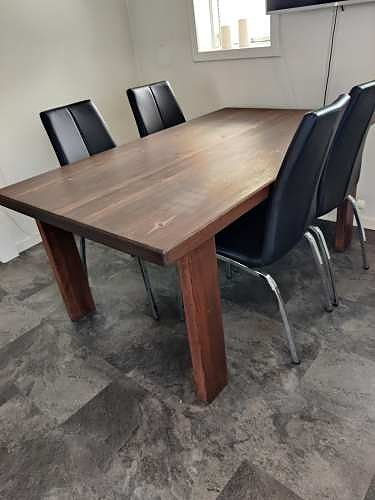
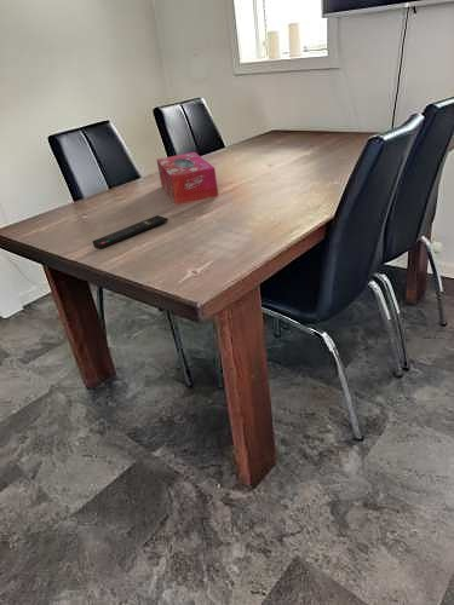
+ tissue box [156,151,219,206]
+ remote control [91,214,168,250]
